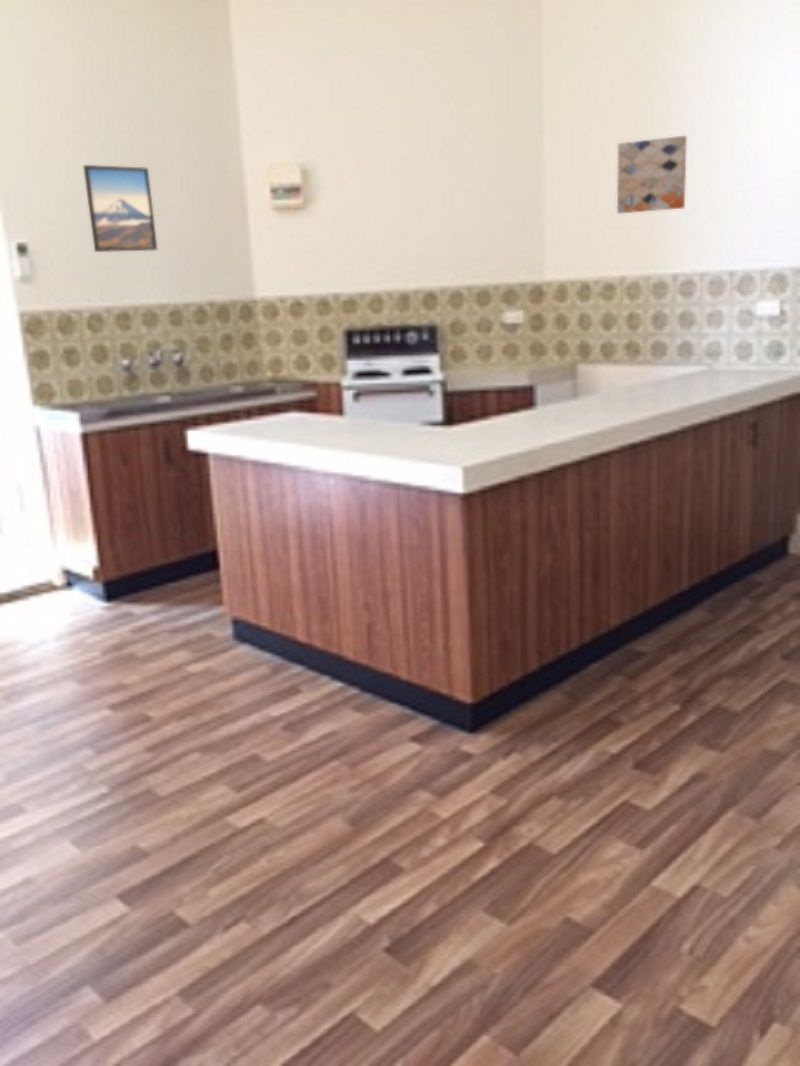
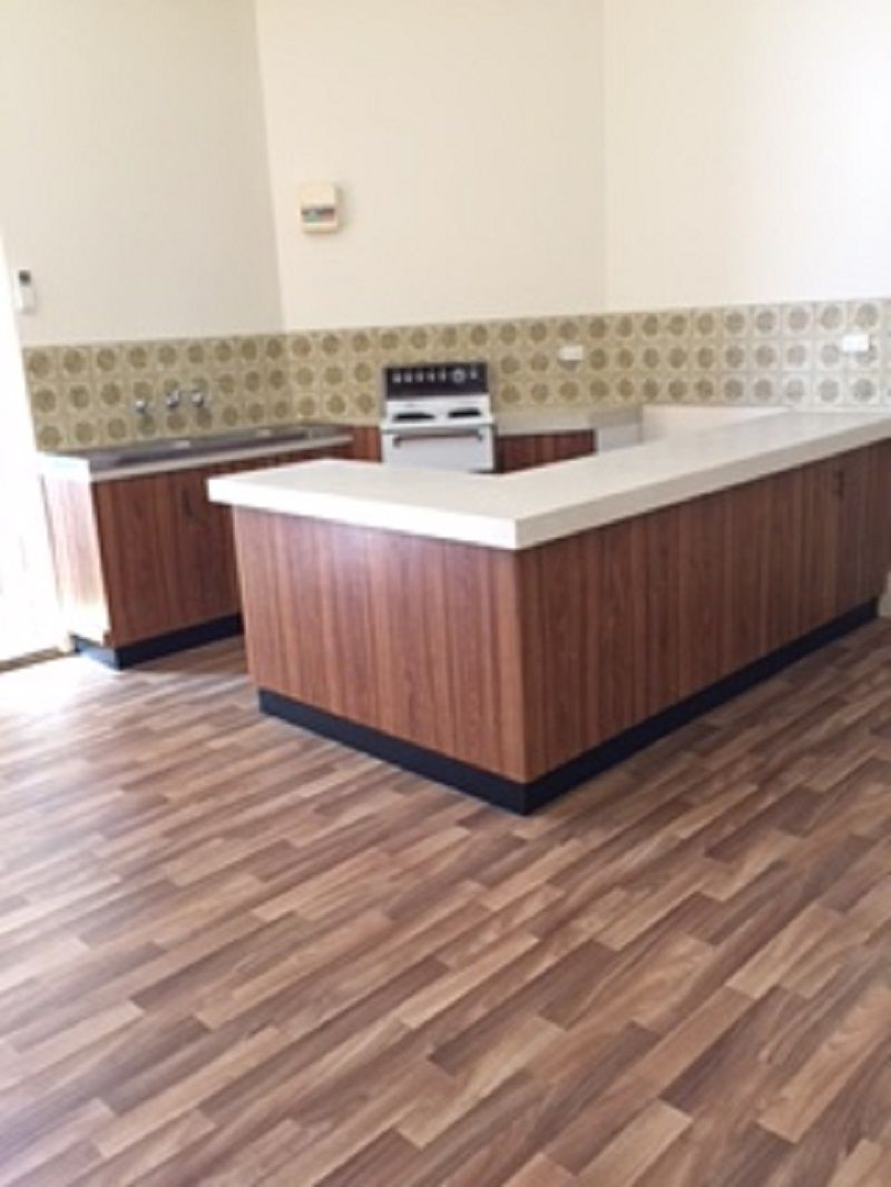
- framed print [82,164,158,253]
- wall art [616,135,688,214]
